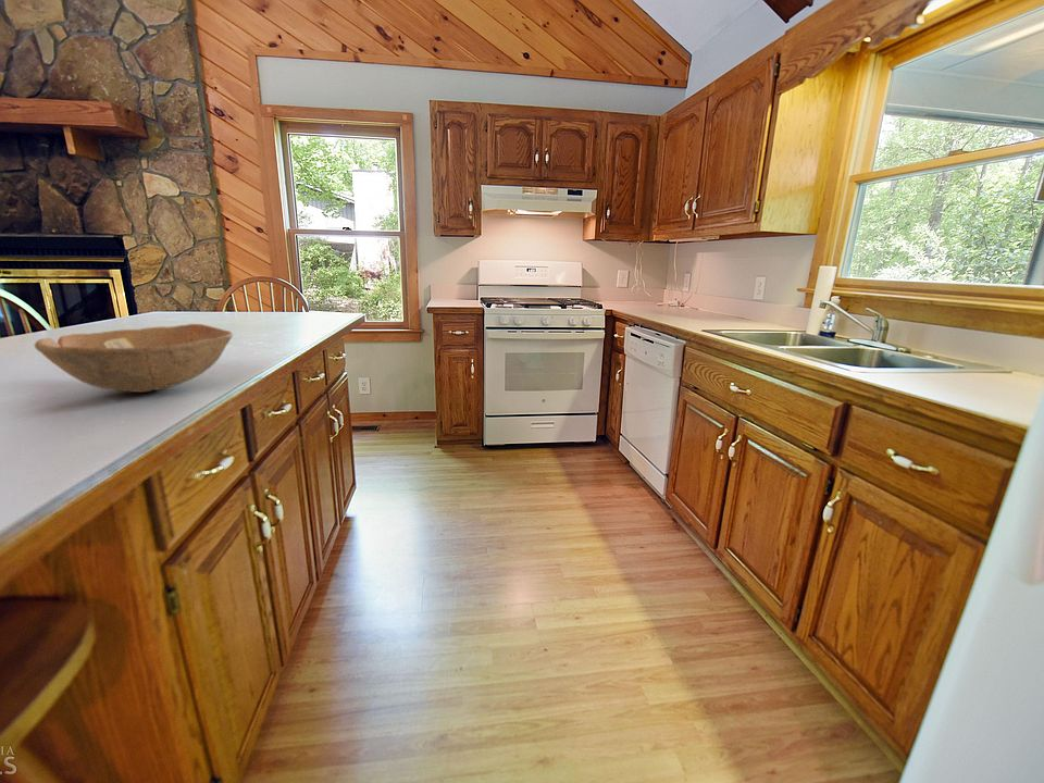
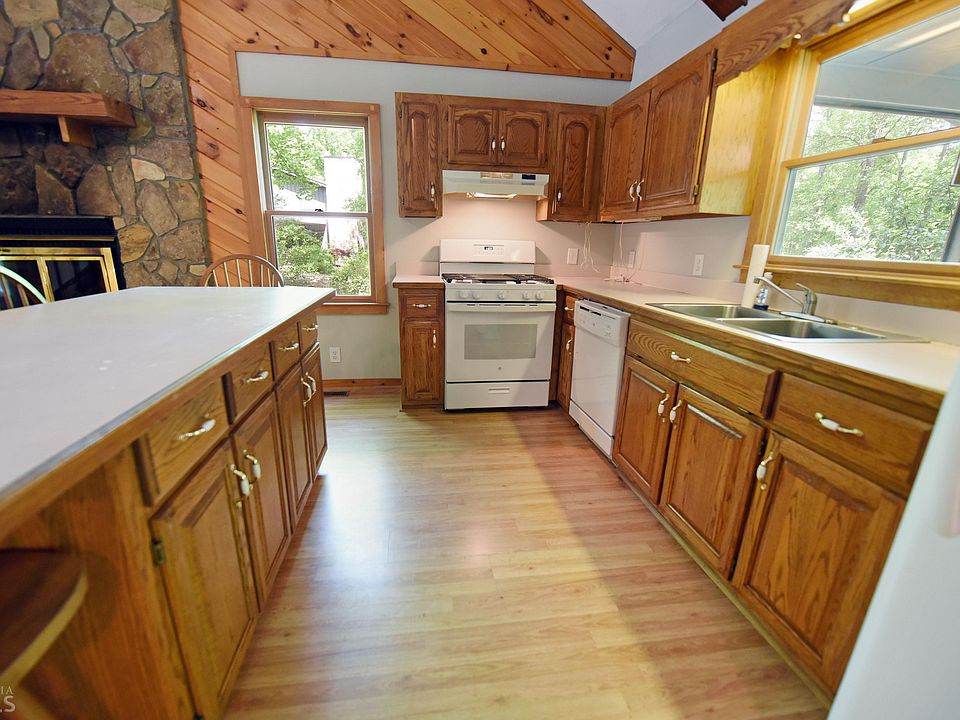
- bowl [34,323,234,394]
